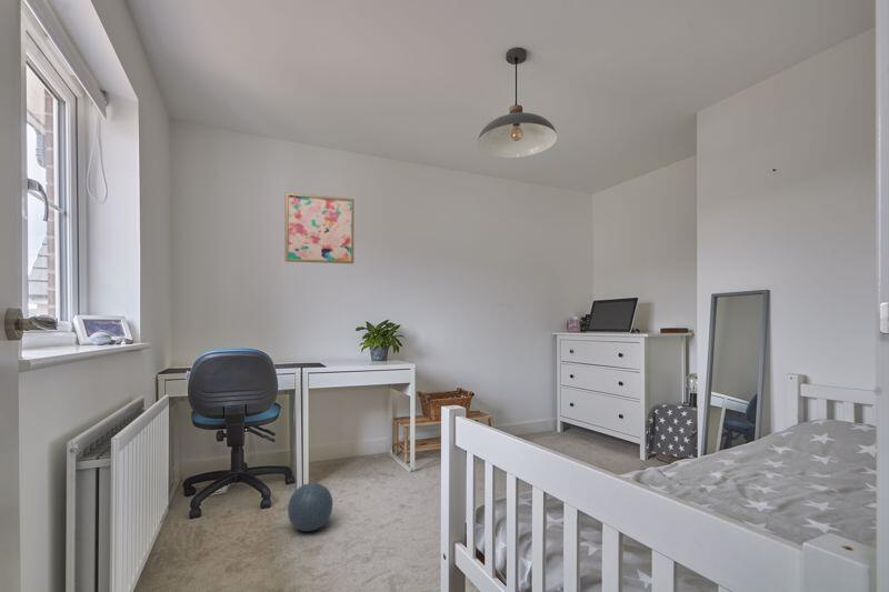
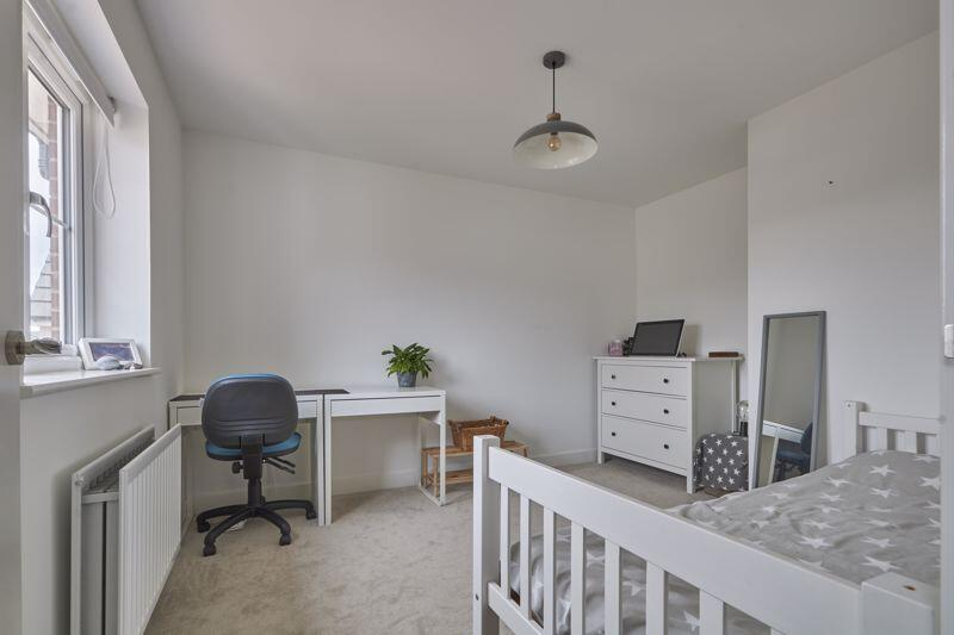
- ball [287,482,333,532]
- wall art [283,192,354,264]
